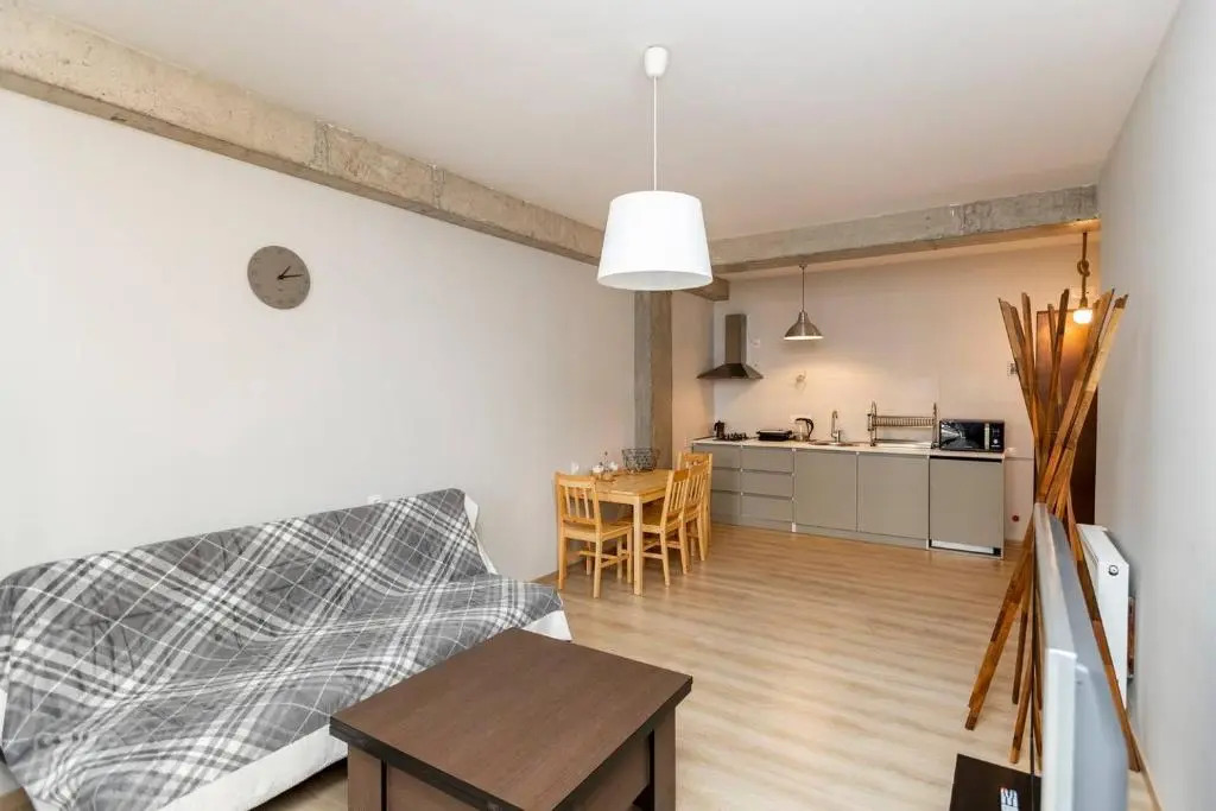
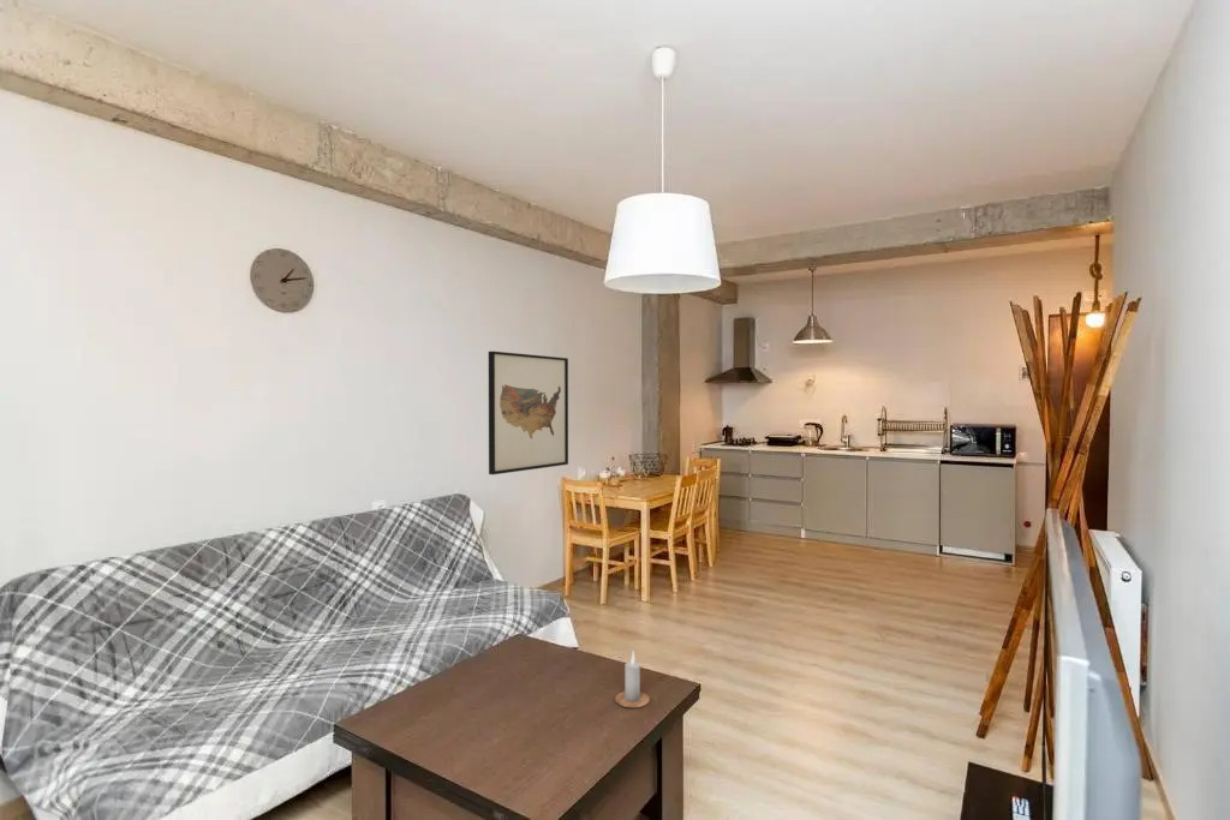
+ candle [614,650,651,710]
+ wall art [488,351,569,475]
